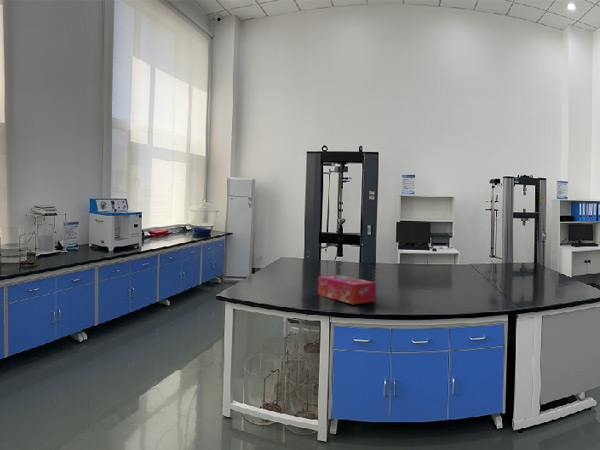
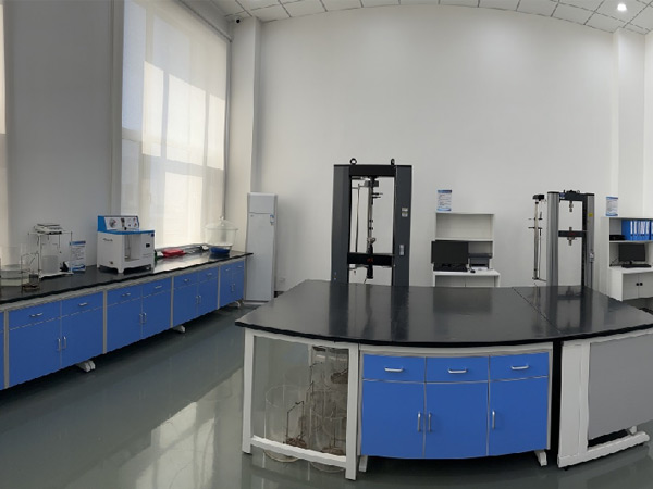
- tissue box [317,274,376,305]
